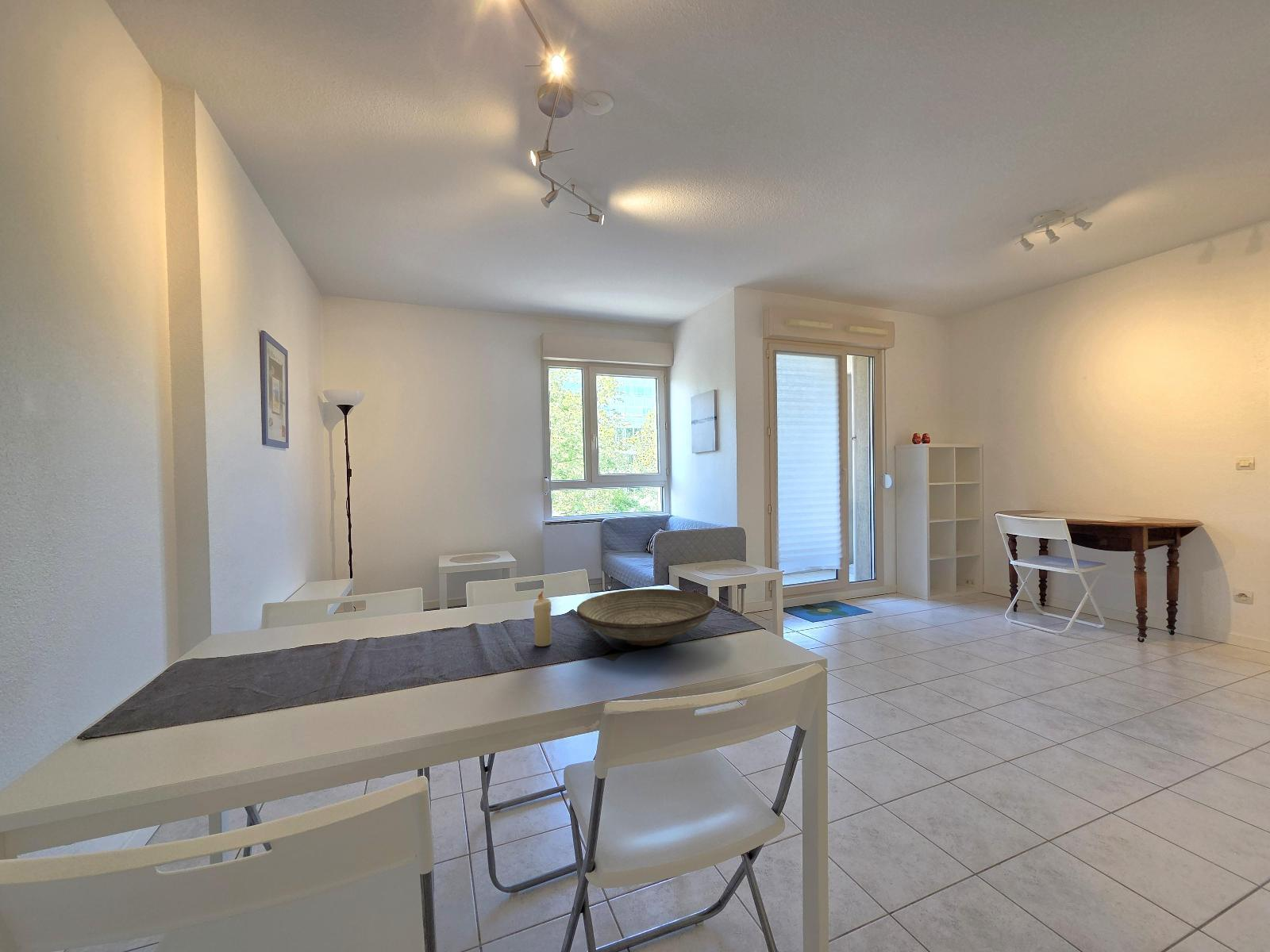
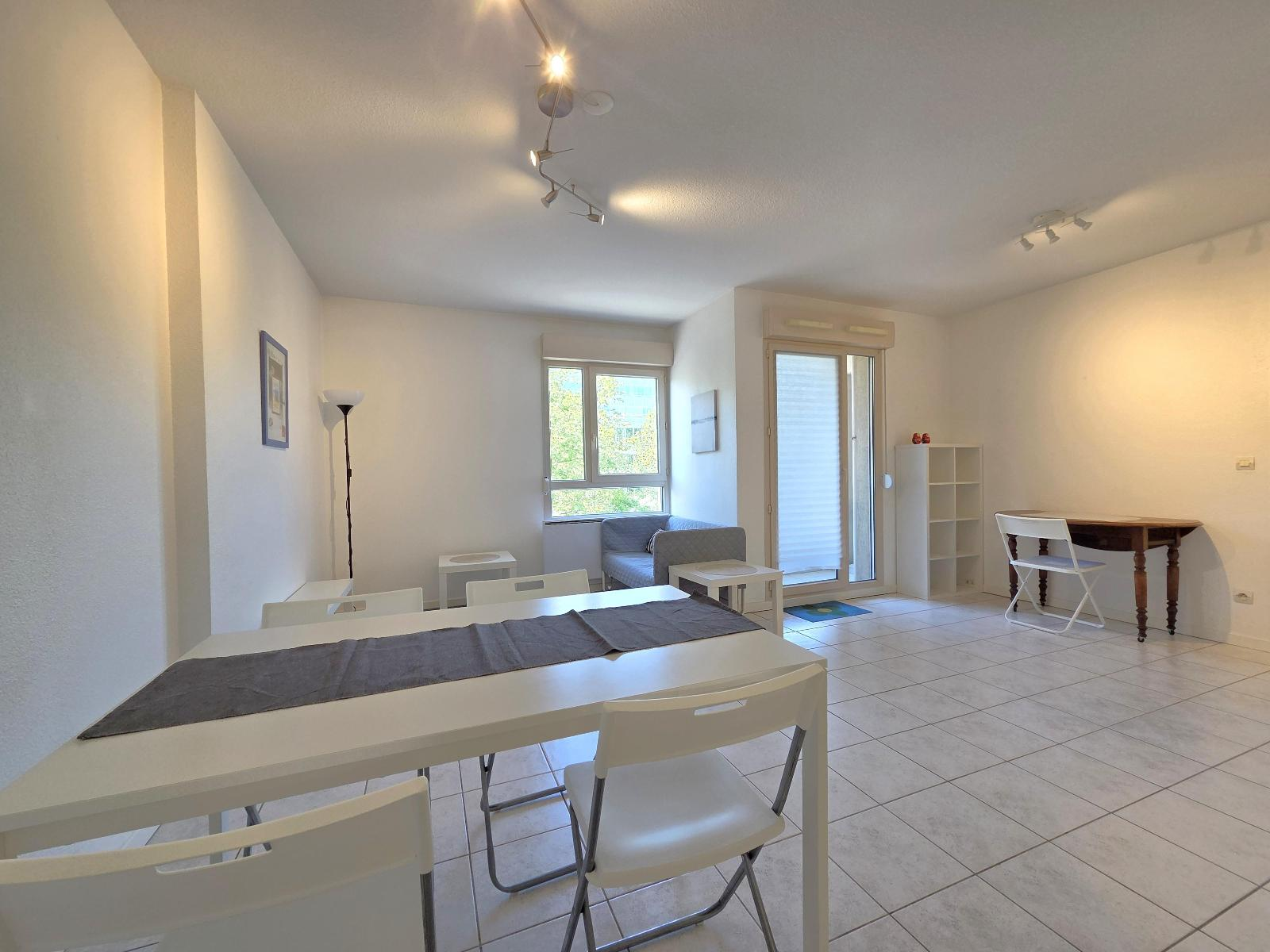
- candle [533,590,552,647]
- decorative bowl [576,588,718,647]
